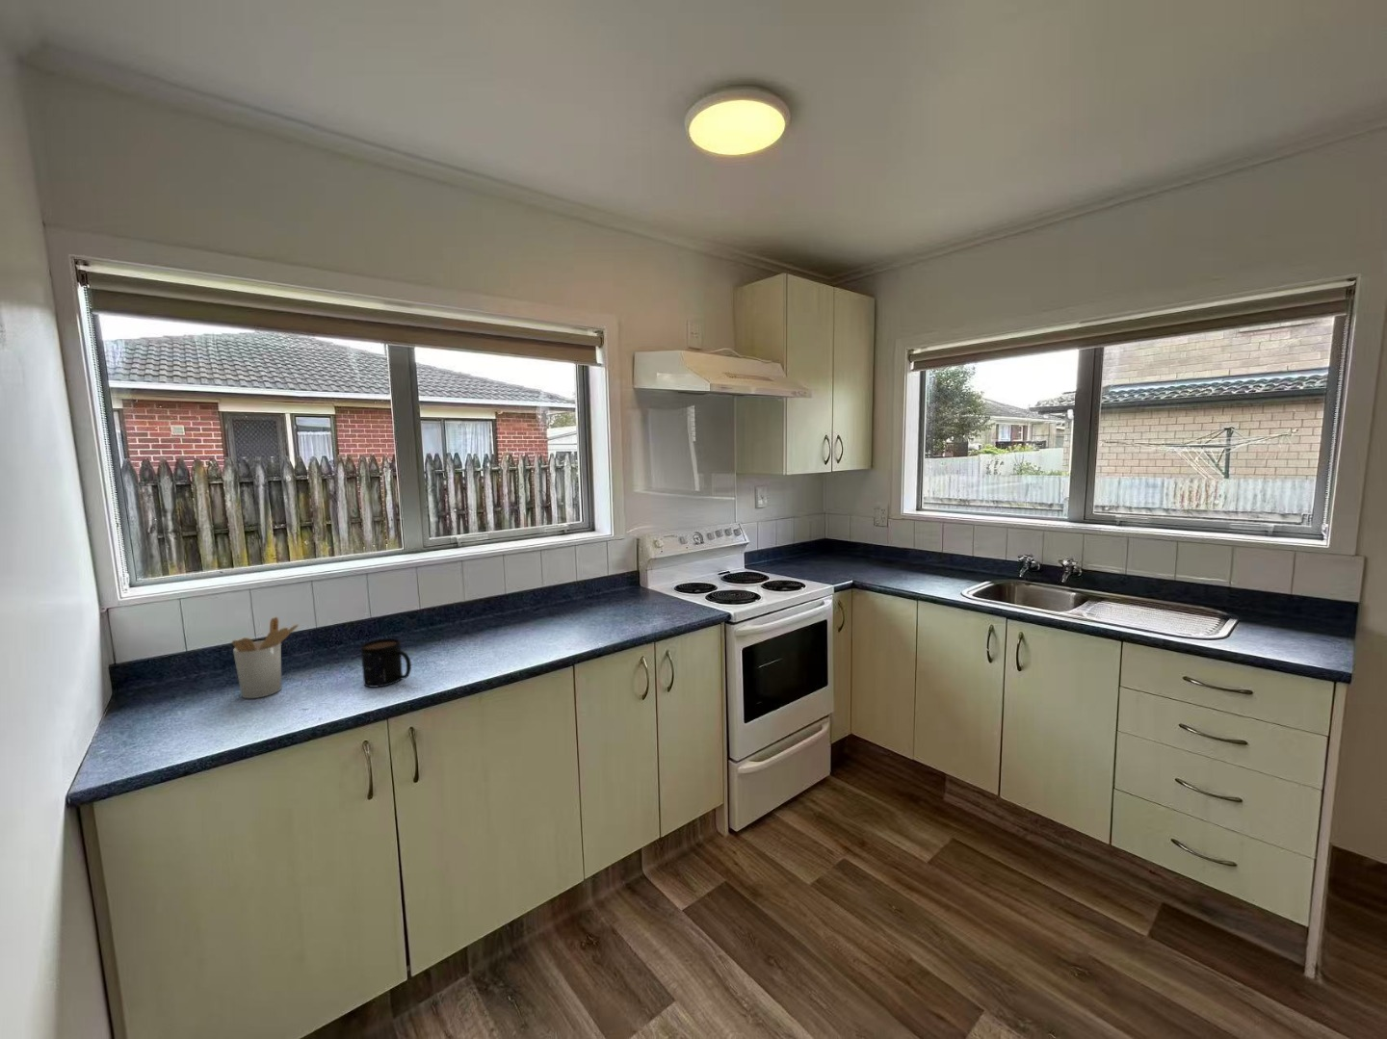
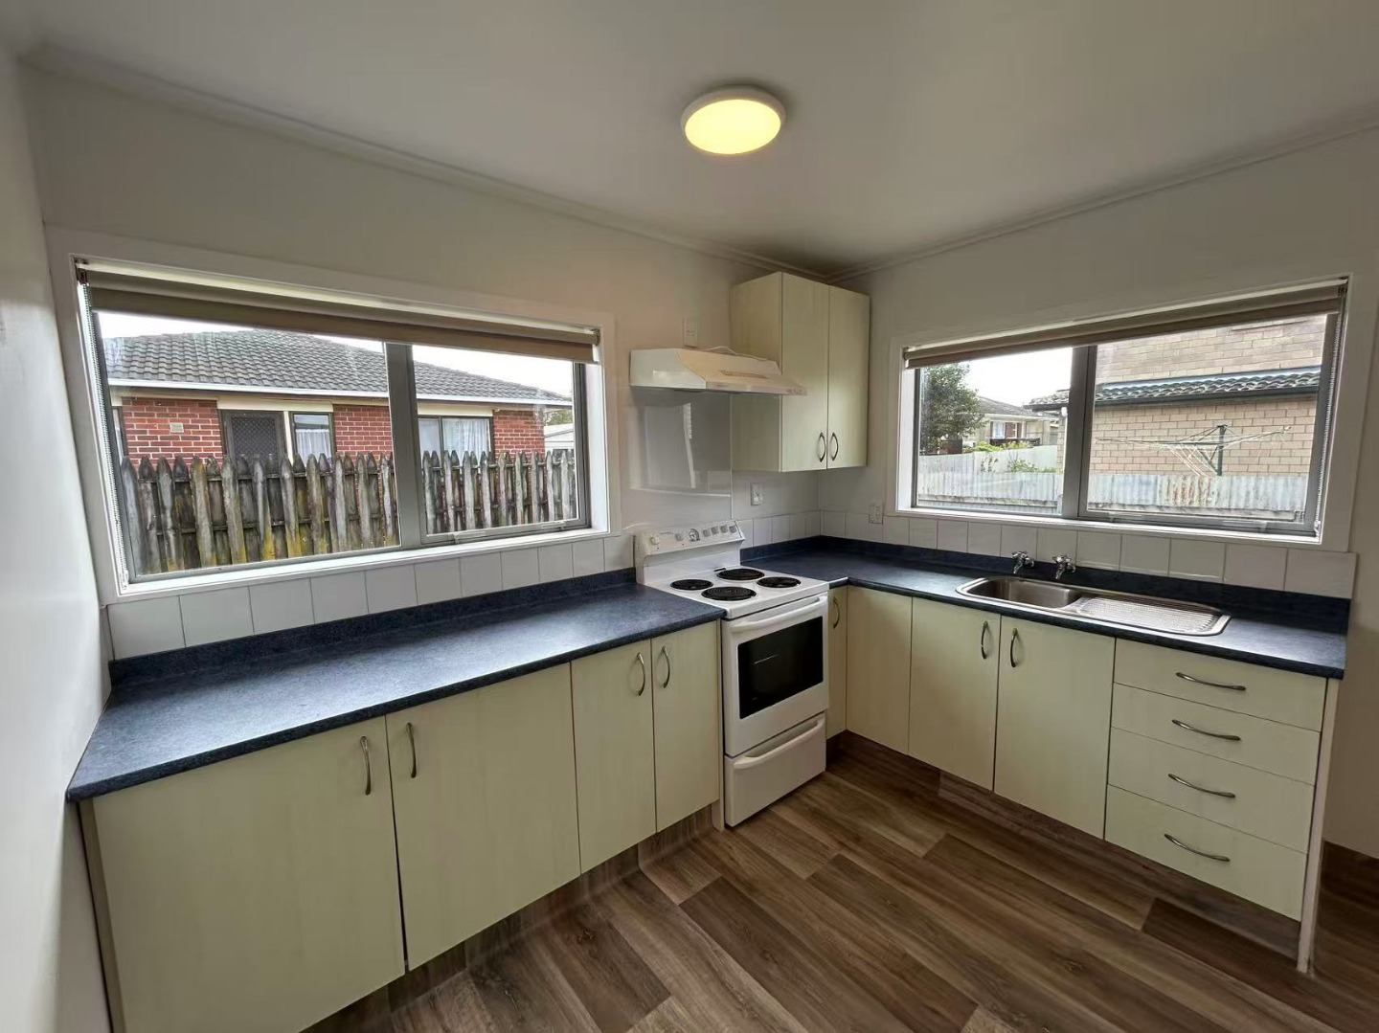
- utensil holder [231,617,300,700]
- mug [360,637,412,689]
